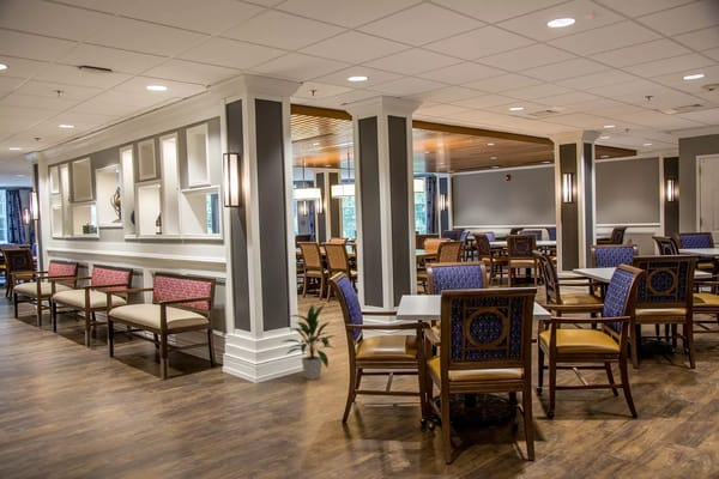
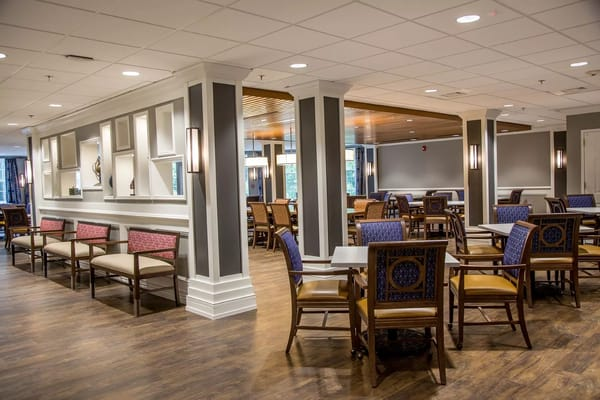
- indoor plant [282,303,338,381]
